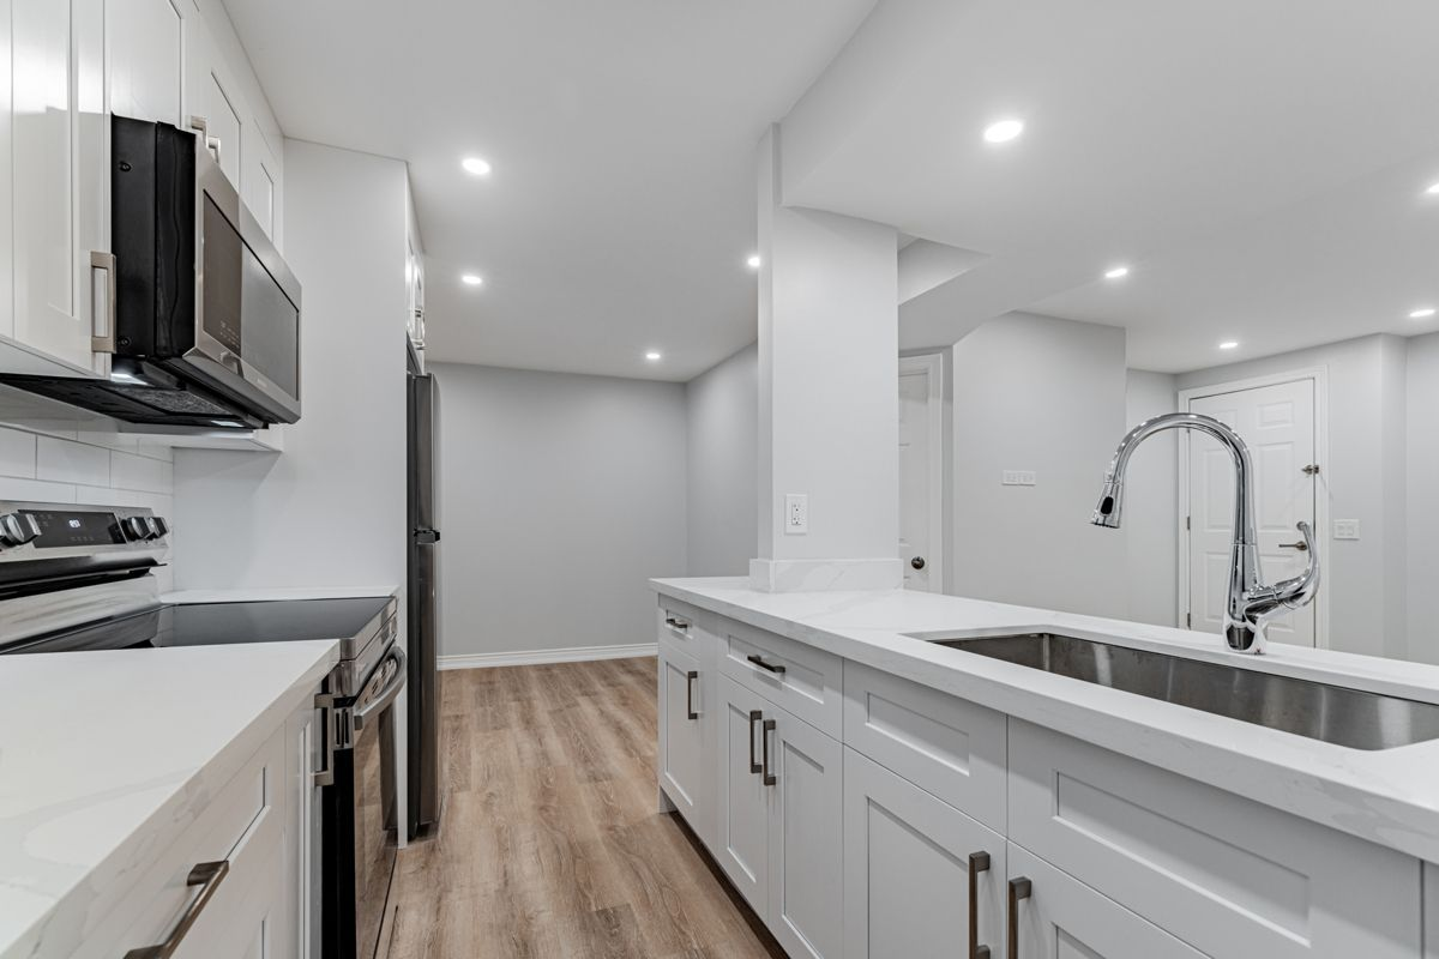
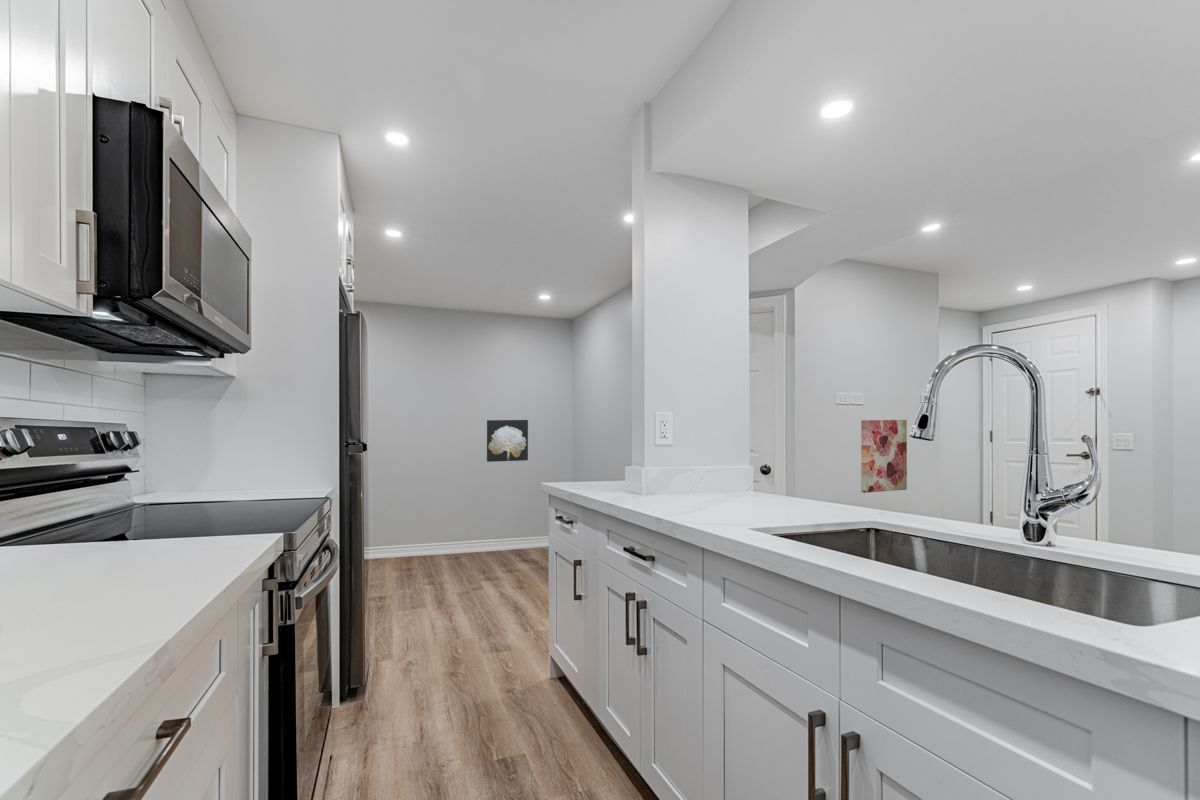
+ wall art [486,419,529,463]
+ wall art [860,419,908,494]
